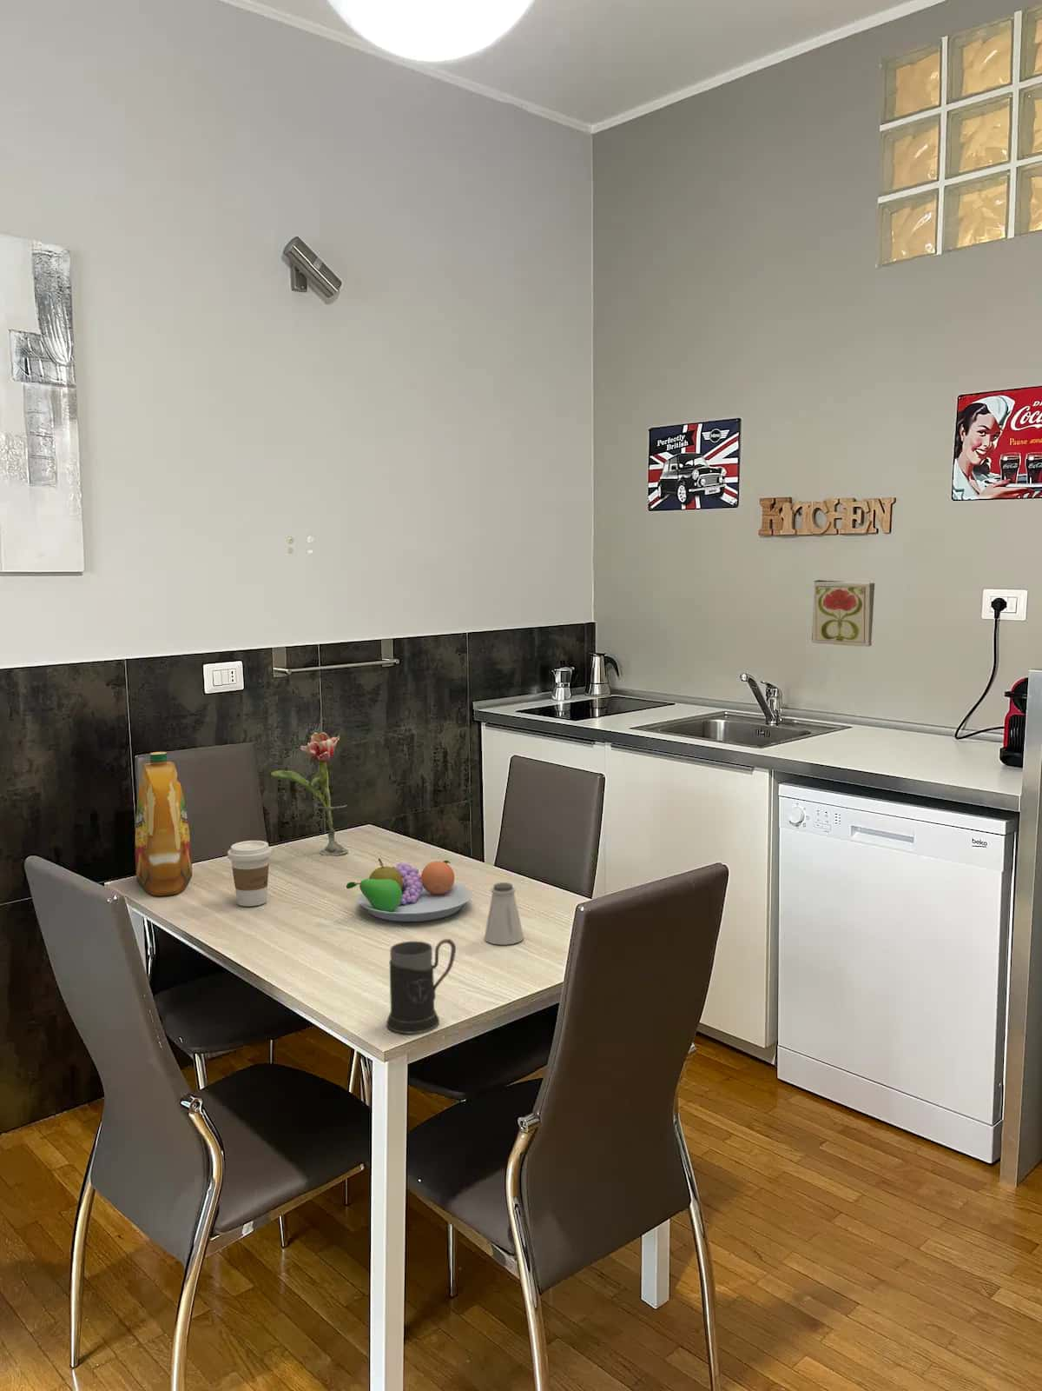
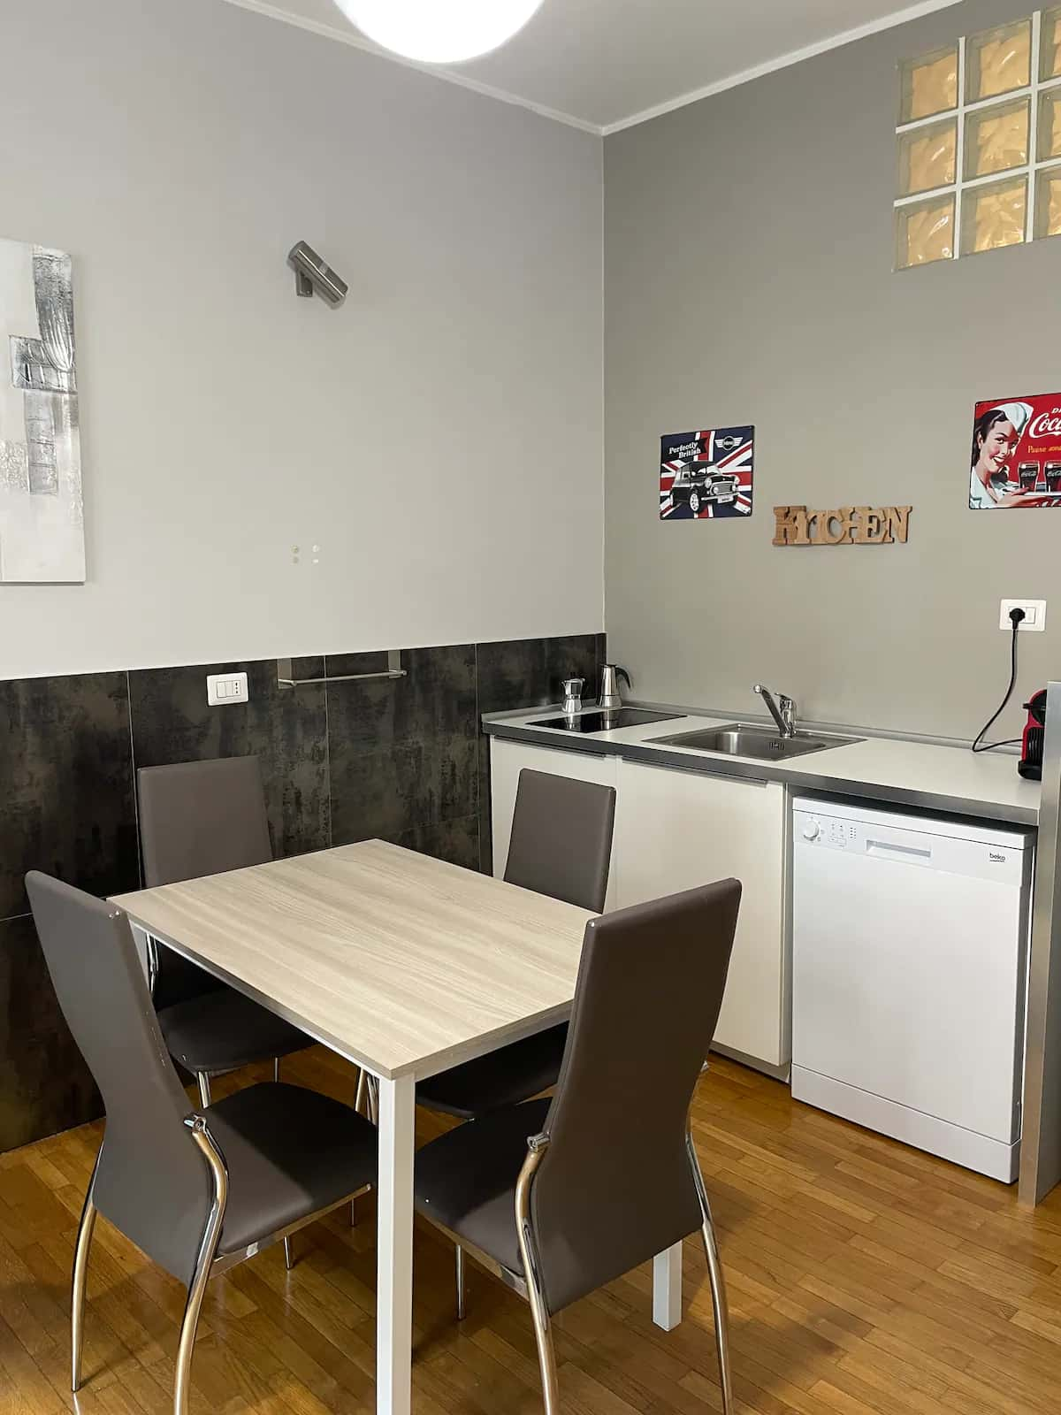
- coffee cup [227,840,274,907]
- mug [385,938,456,1035]
- flower [269,732,349,857]
- juice bottle [135,751,193,896]
- saltshaker [484,882,524,946]
- fruit bowl [346,858,473,922]
- decorative tile [811,579,876,647]
